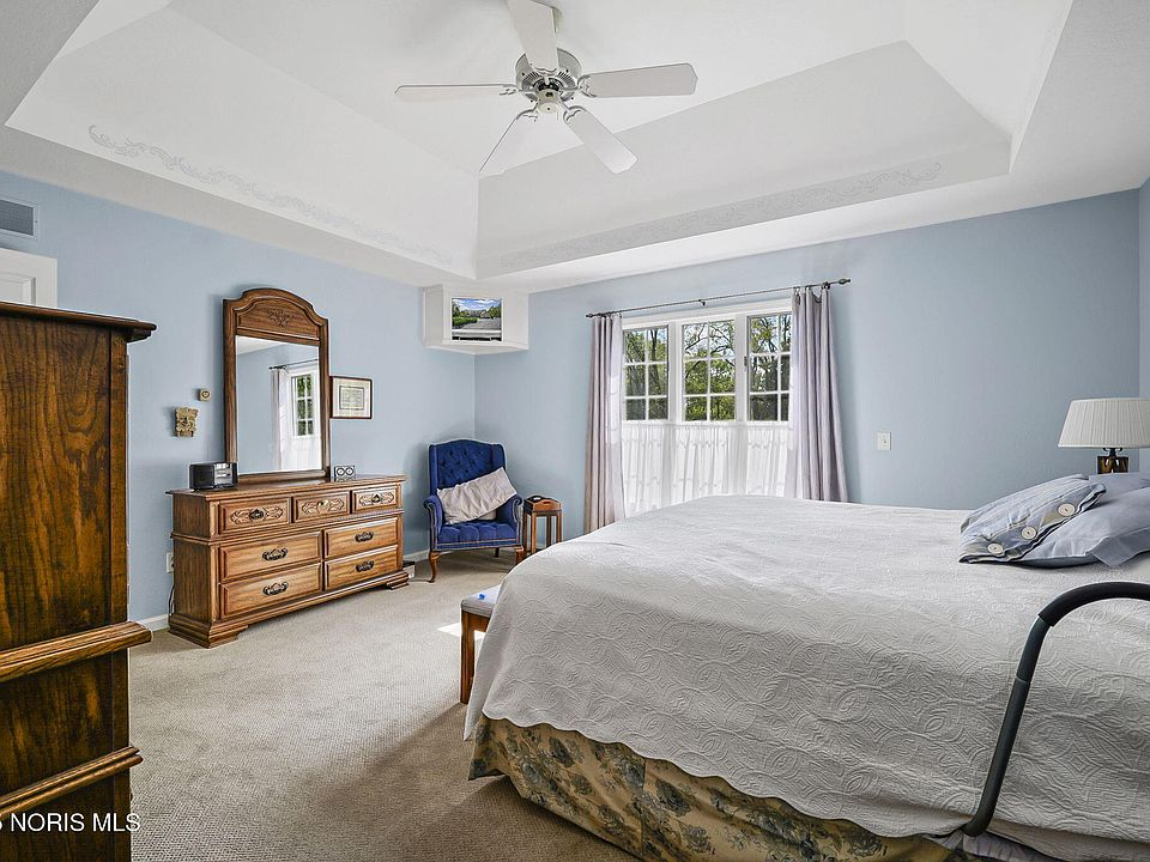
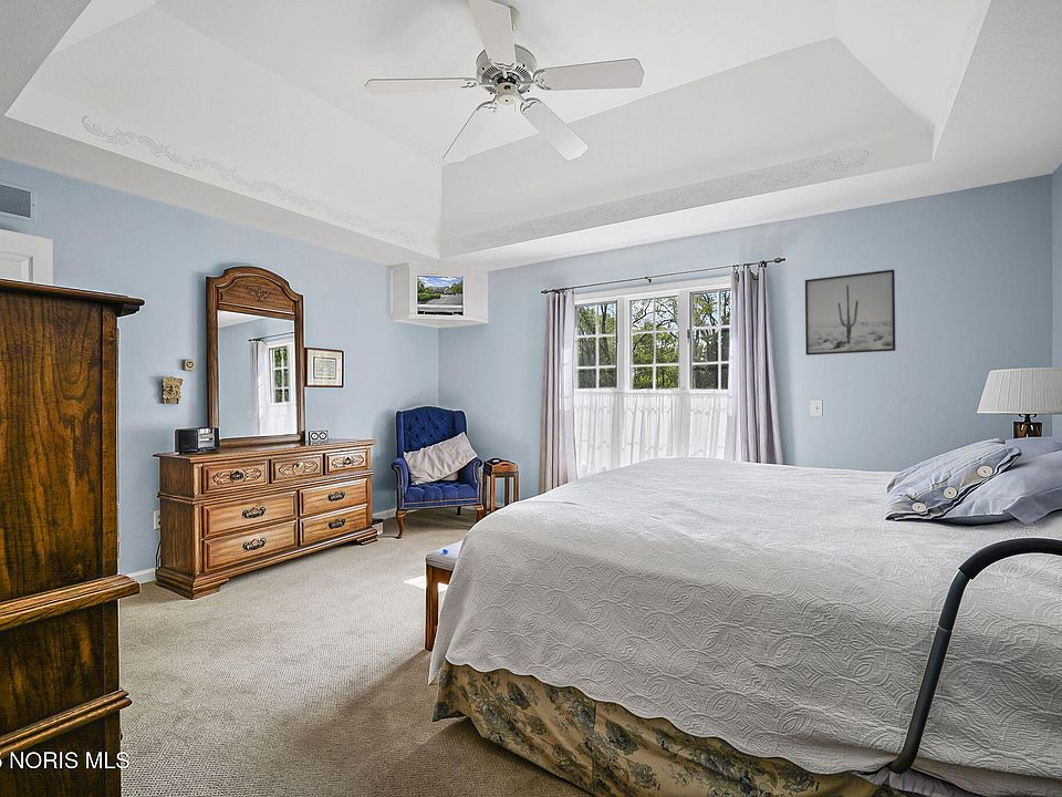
+ wall art [804,268,896,356]
